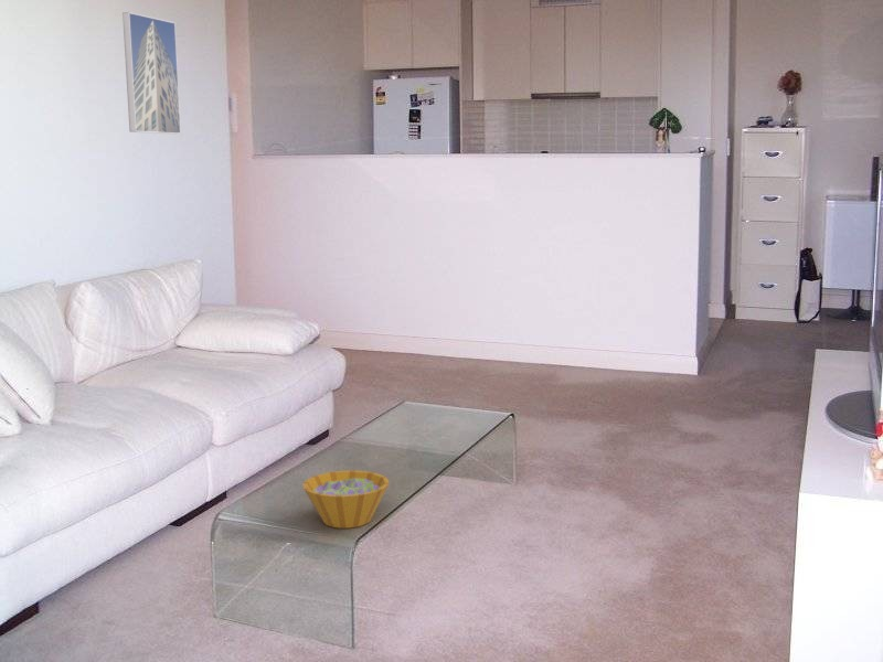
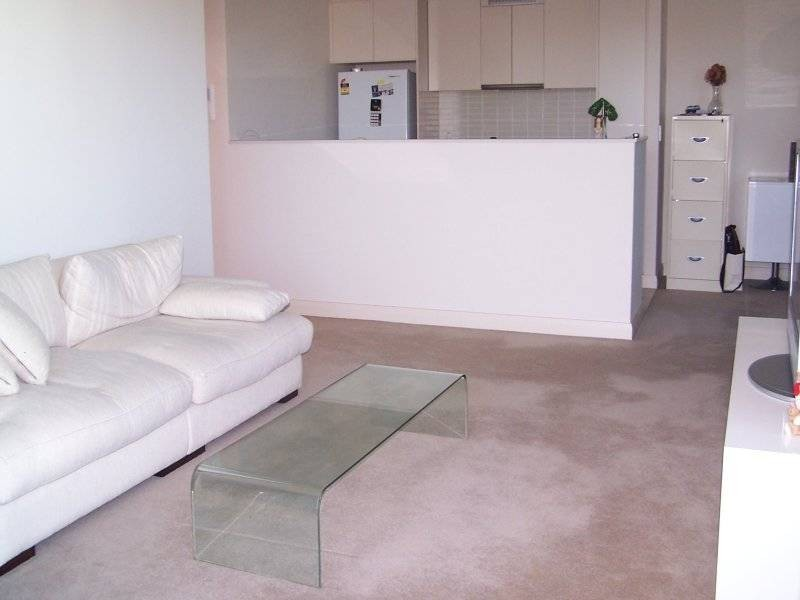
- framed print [121,11,182,136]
- bowl [302,469,391,530]
